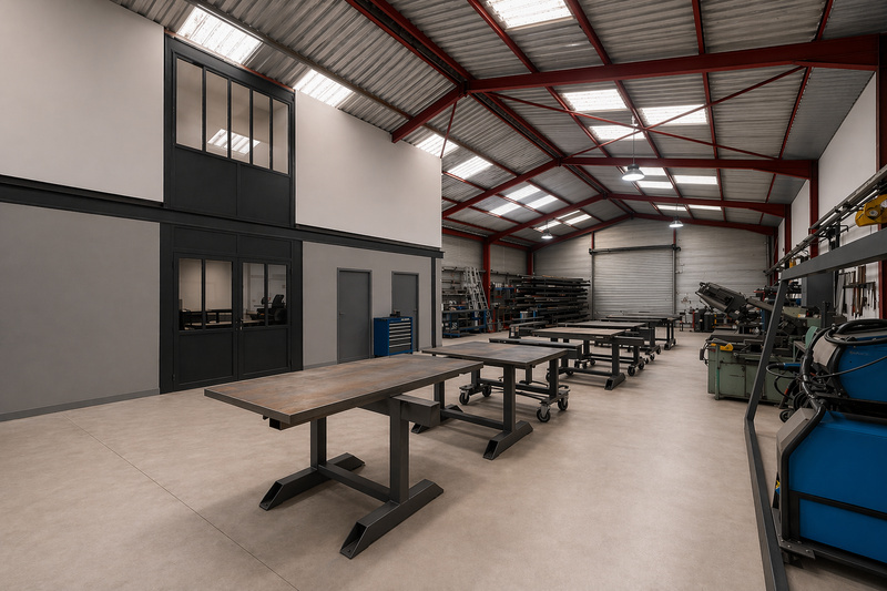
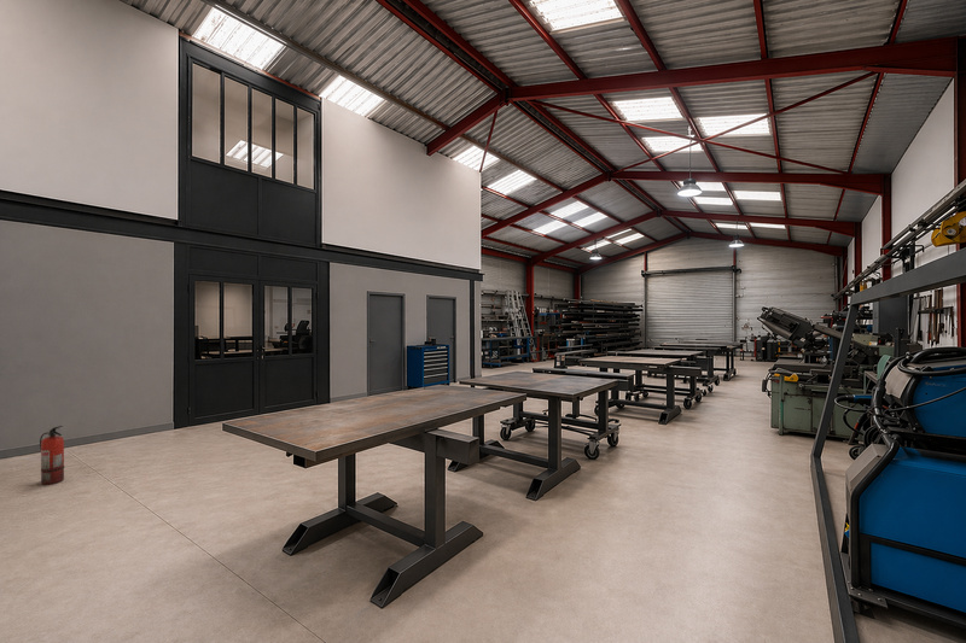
+ fire extinguisher [39,425,65,486]
